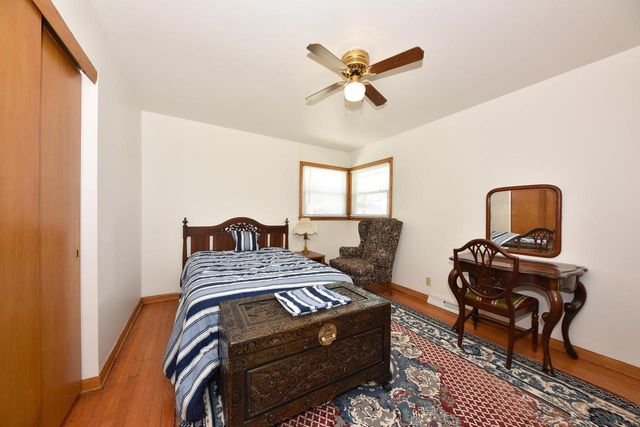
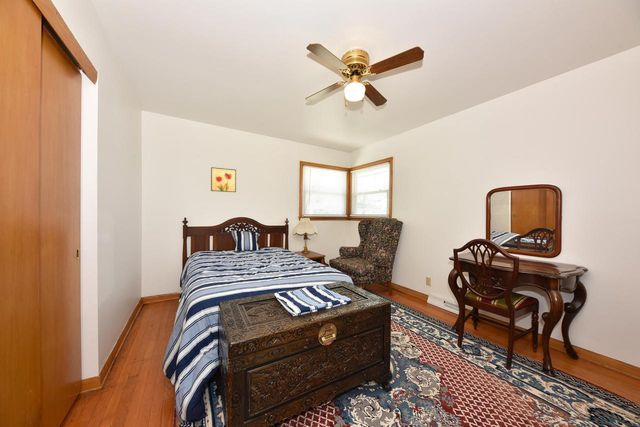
+ wall art [210,166,237,193]
